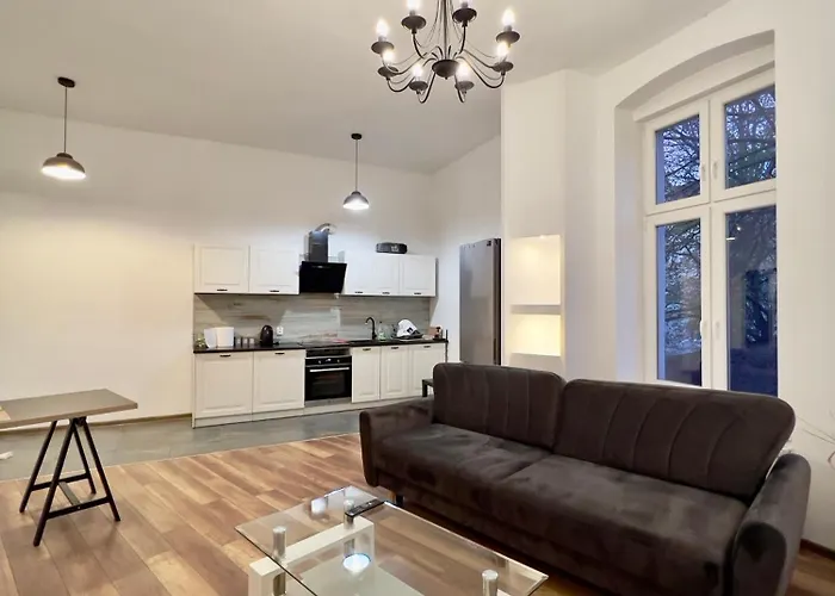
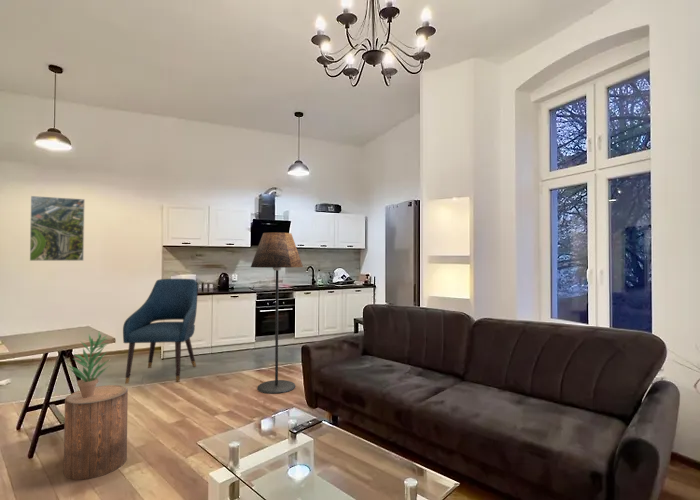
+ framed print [29,195,86,262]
+ stool [63,384,129,481]
+ chair [122,278,198,385]
+ potted plant [67,332,111,398]
+ floor lamp [250,232,304,395]
